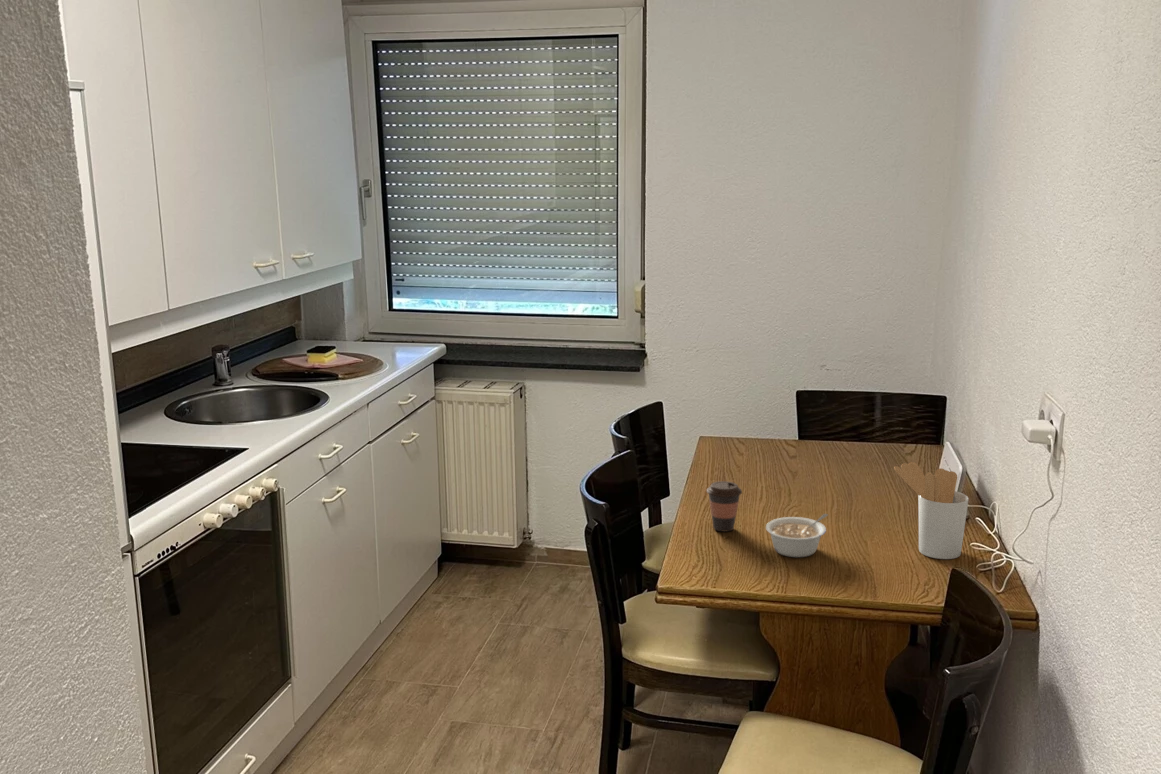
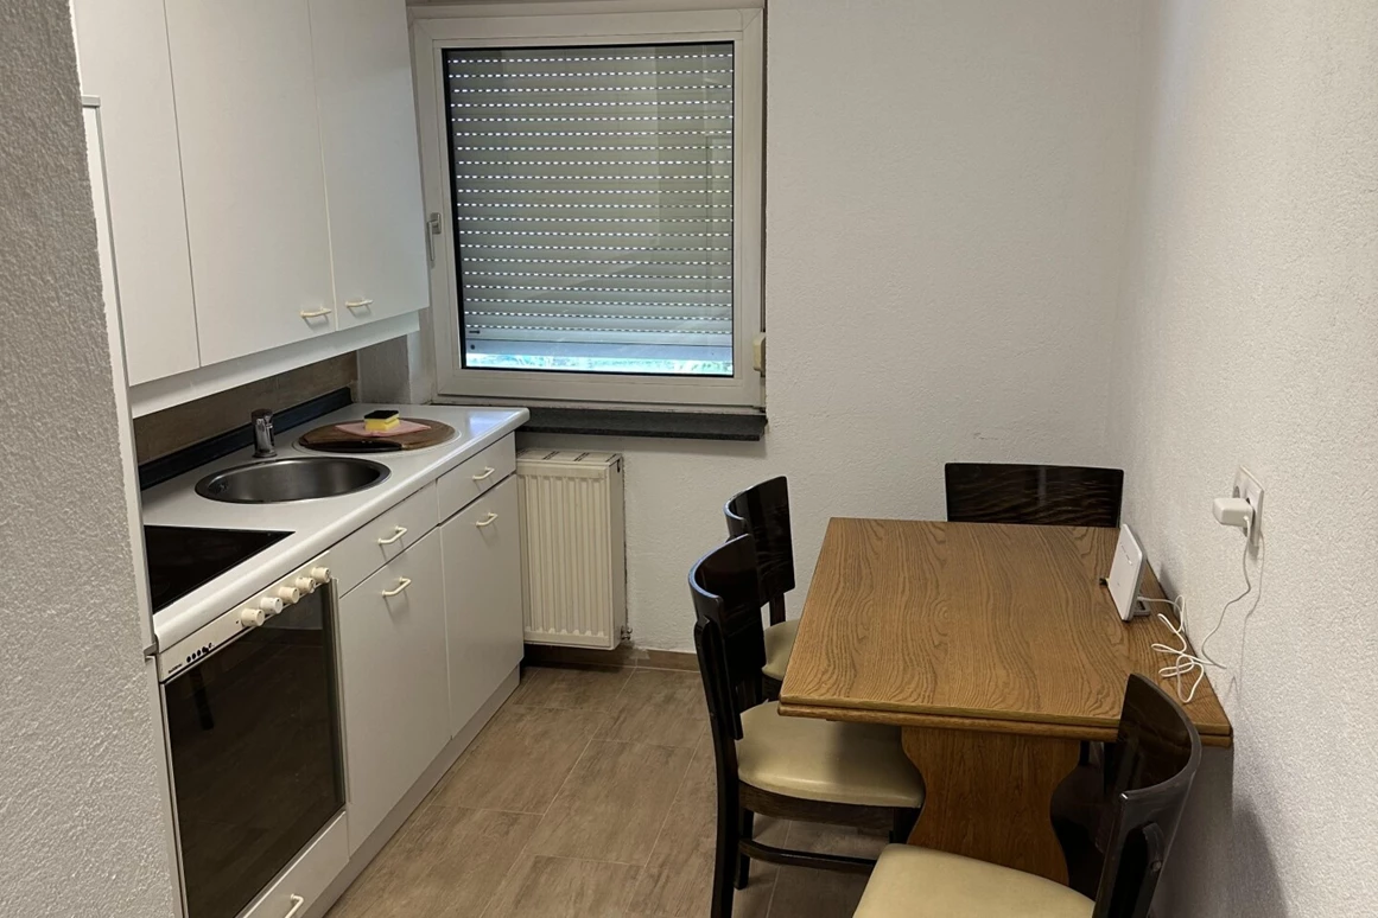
- legume [765,513,829,558]
- utensil holder [893,461,969,560]
- coffee cup [706,480,743,533]
